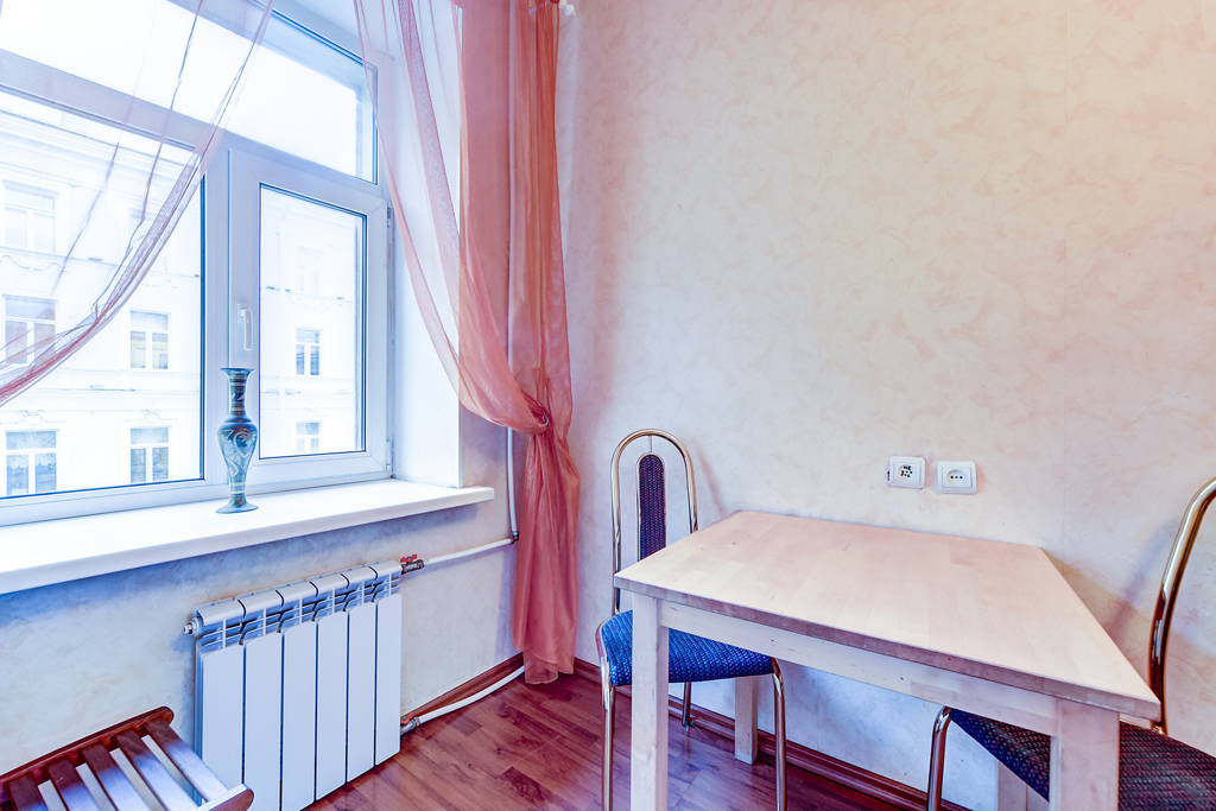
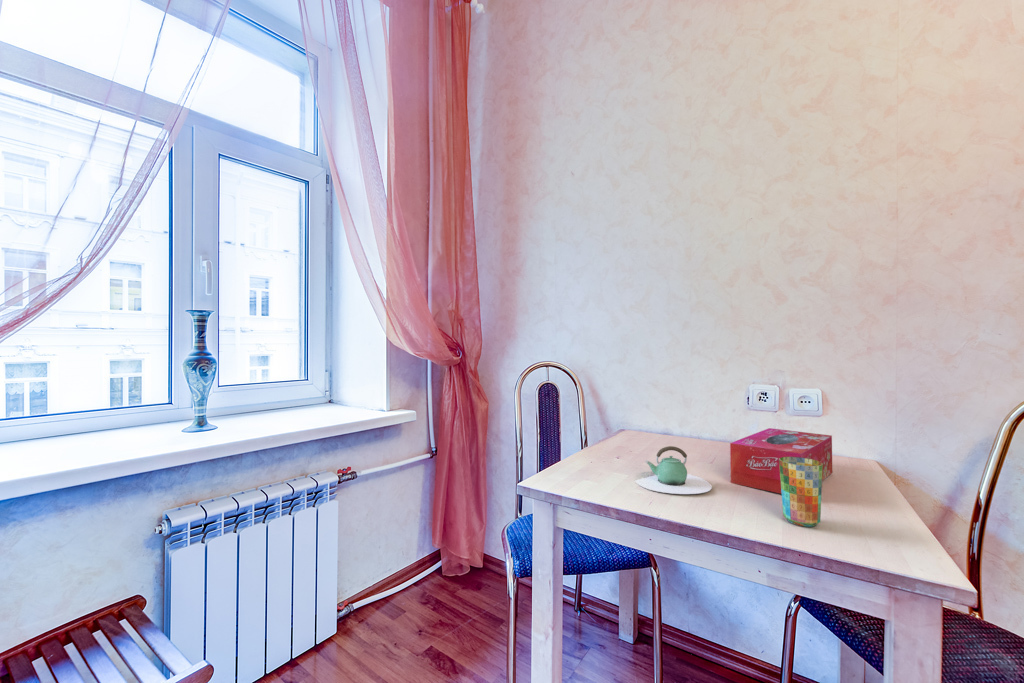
+ tissue box [729,427,833,495]
+ cup [779,457,823,528]
+ teapot [634,445,713,495]
